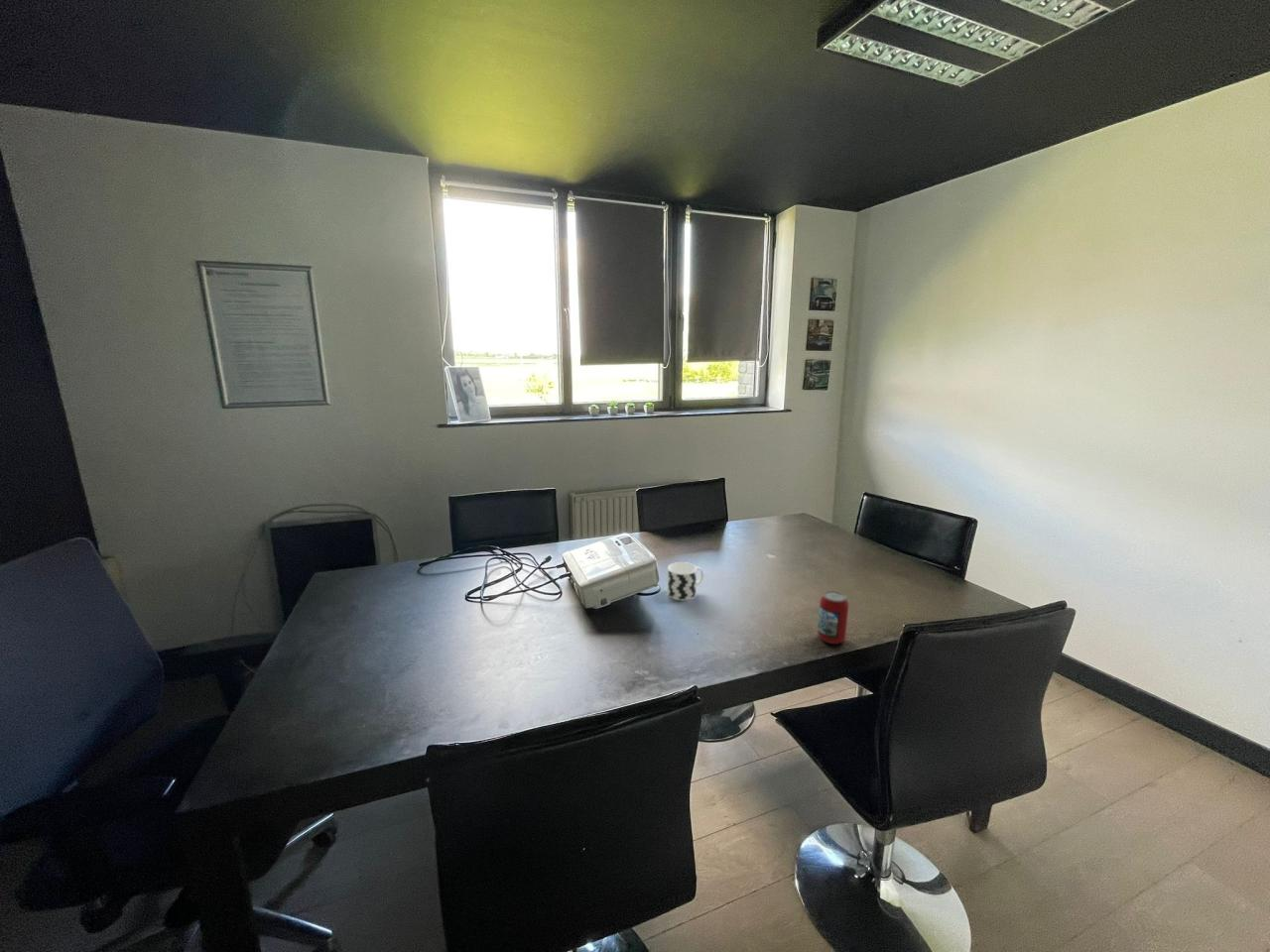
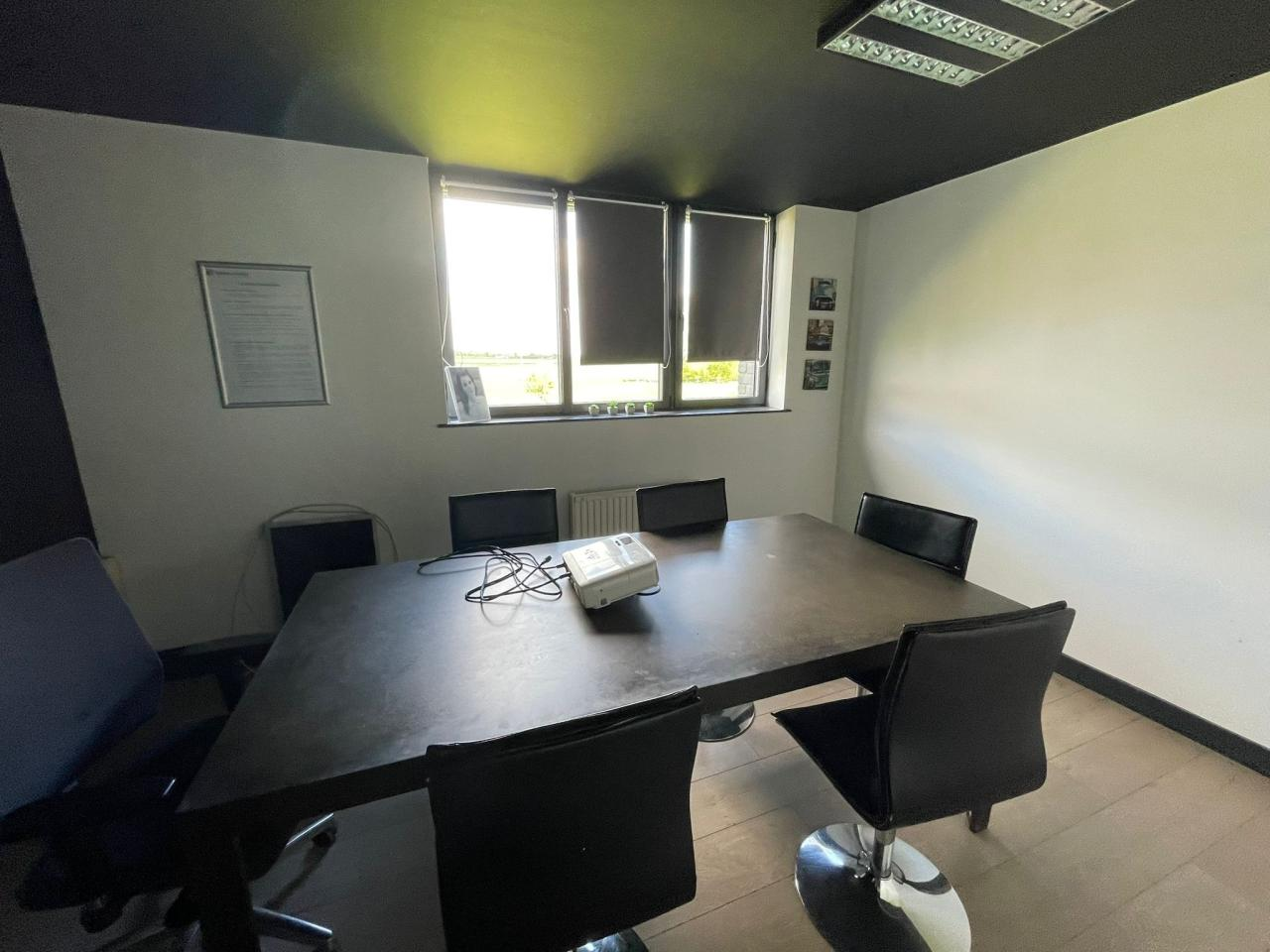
- cup [667,561,704,601]
- beverage can [817,590,849,645]
